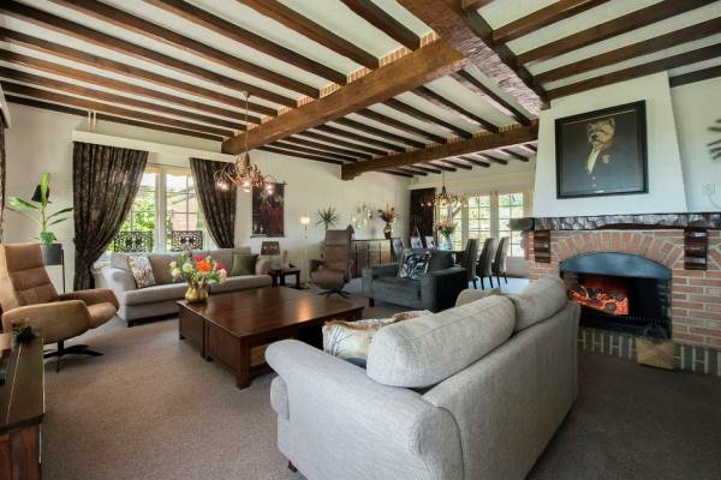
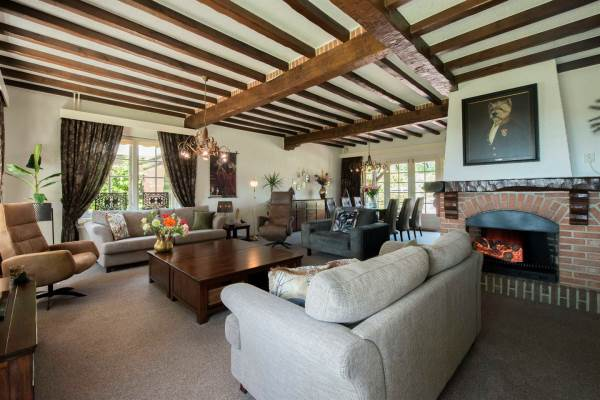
- woven basket [634,323,677,371]
